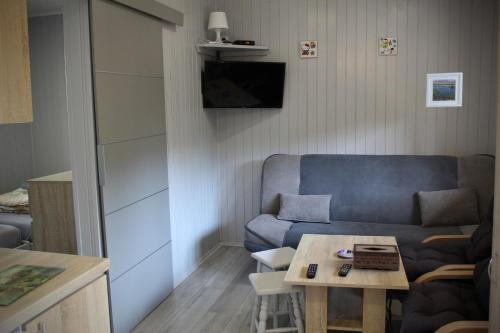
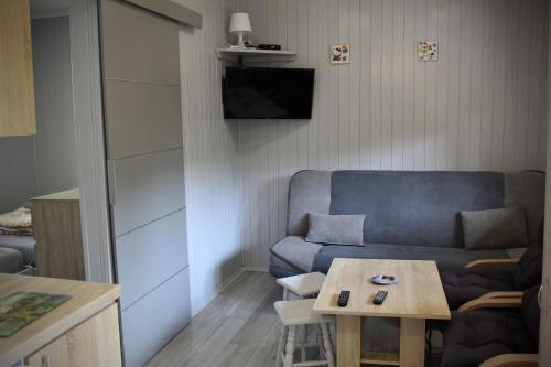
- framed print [425,72,464,108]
- tissue box [352,243,401,271]
